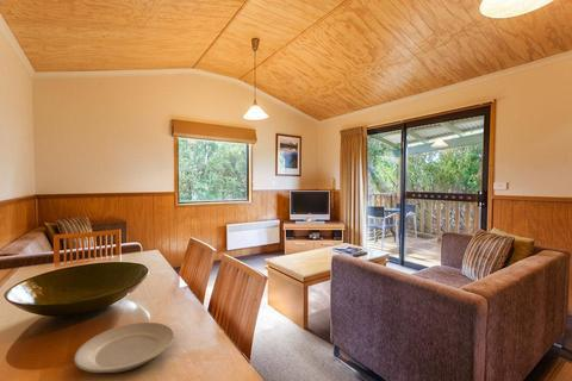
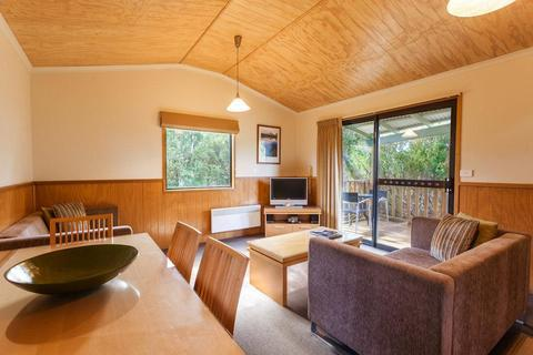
- plate [73,321,175,374]
